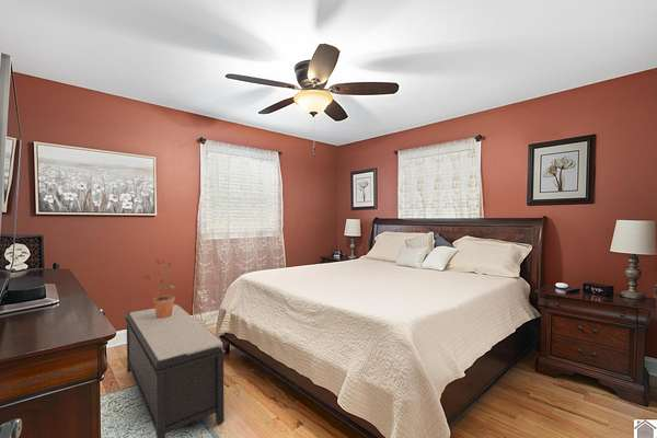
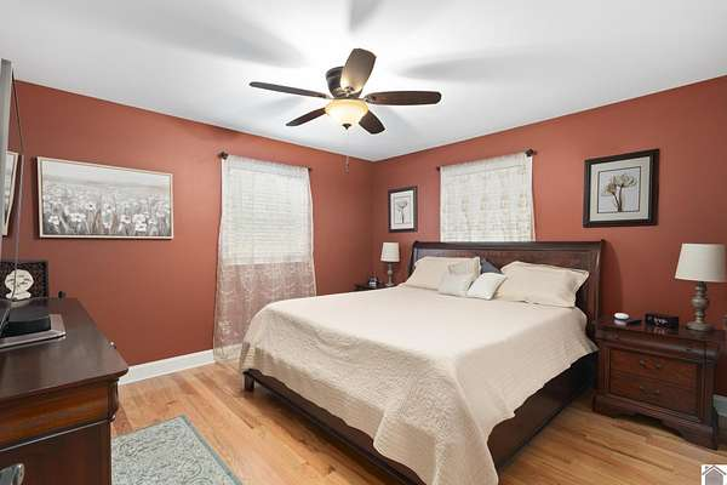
- bench [124,303,227,438]
- potted plant [142,258,176,319]
